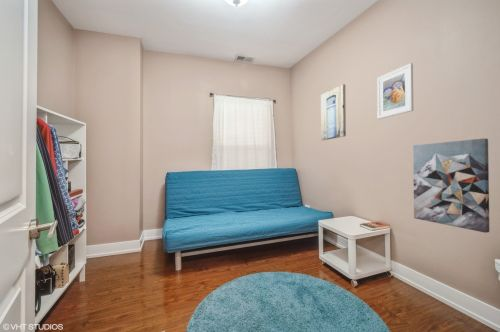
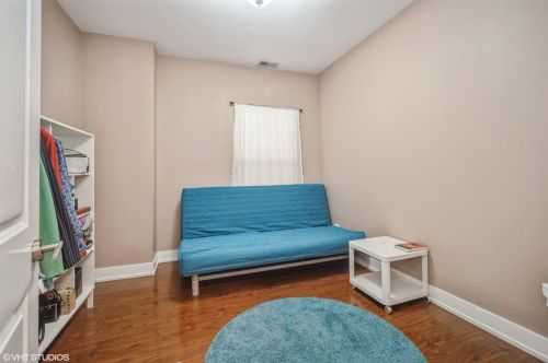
- wall art [412,138,490,234]
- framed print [376,62,414,120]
- wall art [320,83,347,141]
